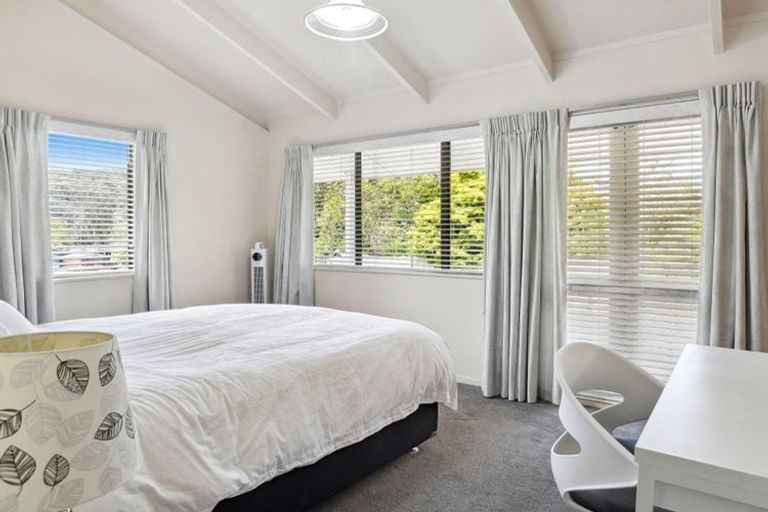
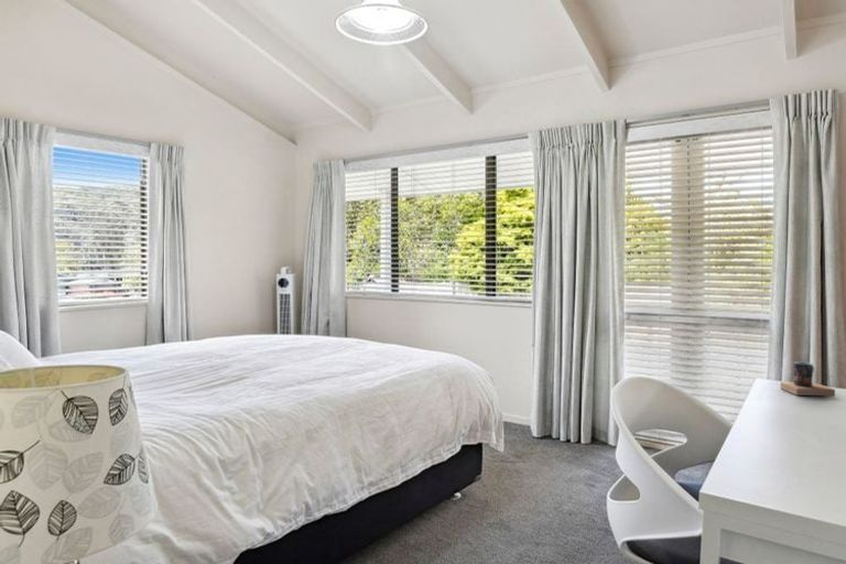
+ mug [780,360,836,398]
